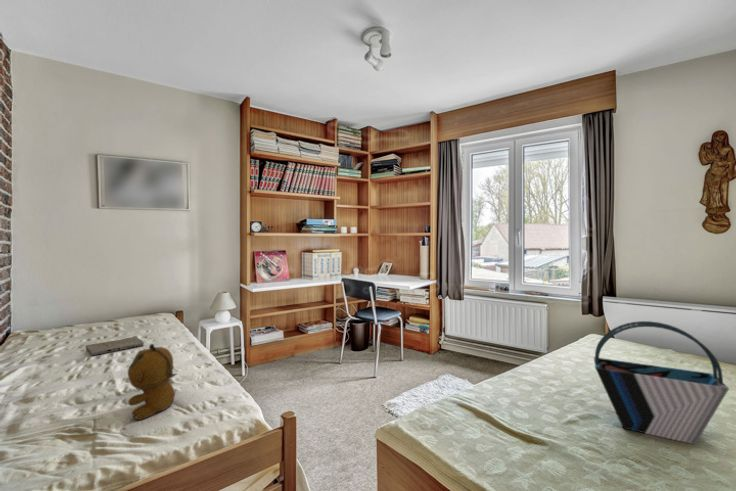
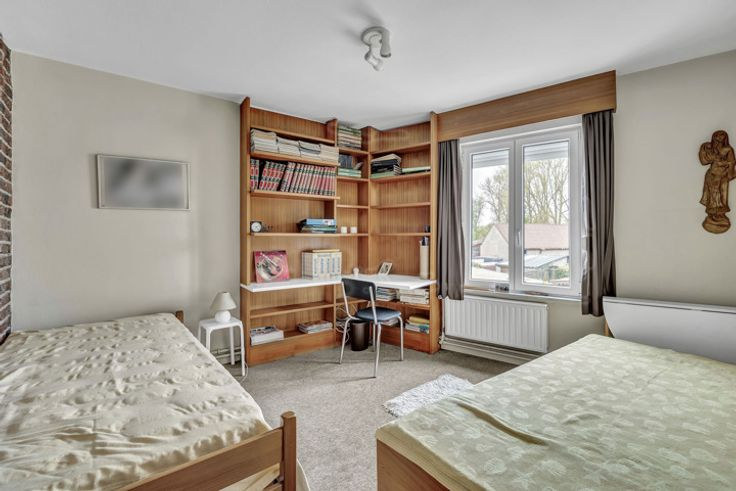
- stuffed bear [127,343,178,421]
- tote bag [593,320,730,446]
- book [85,336,145,356]
